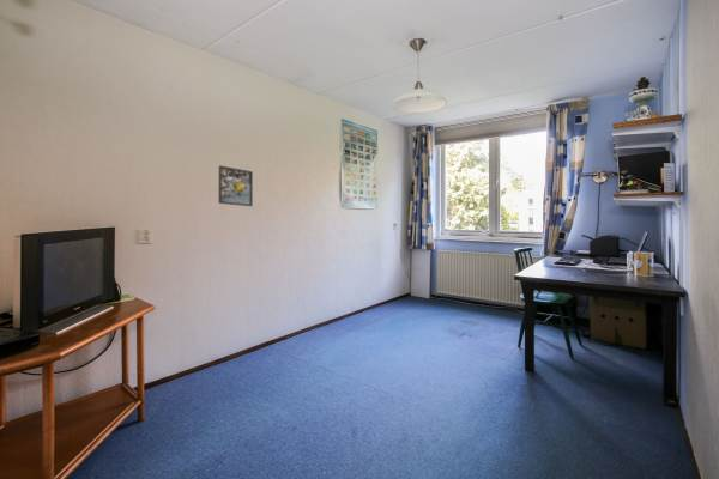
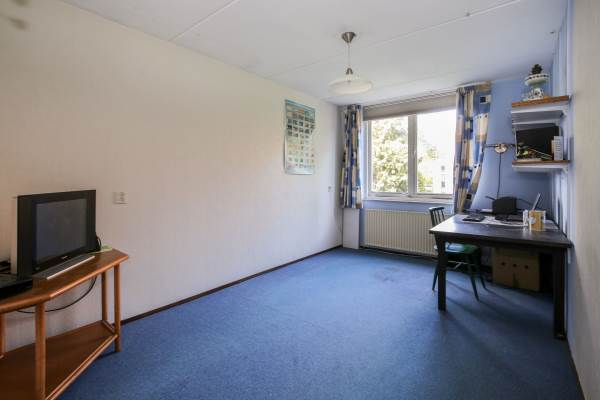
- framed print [218,165,254,207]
